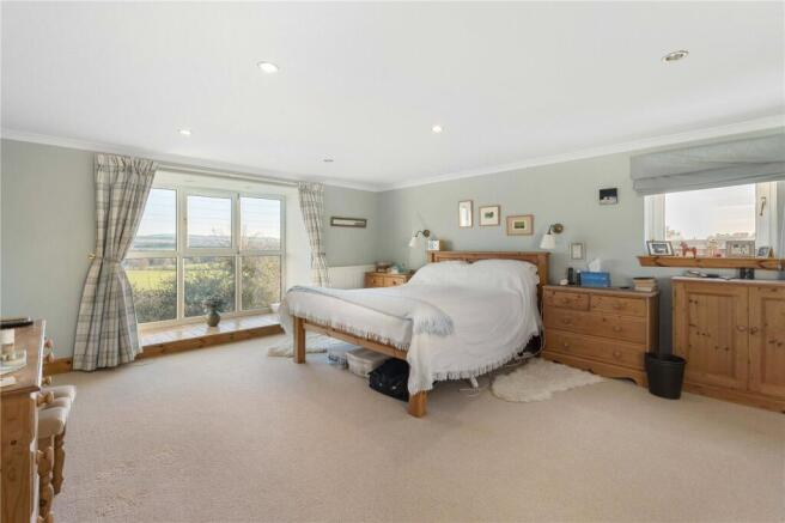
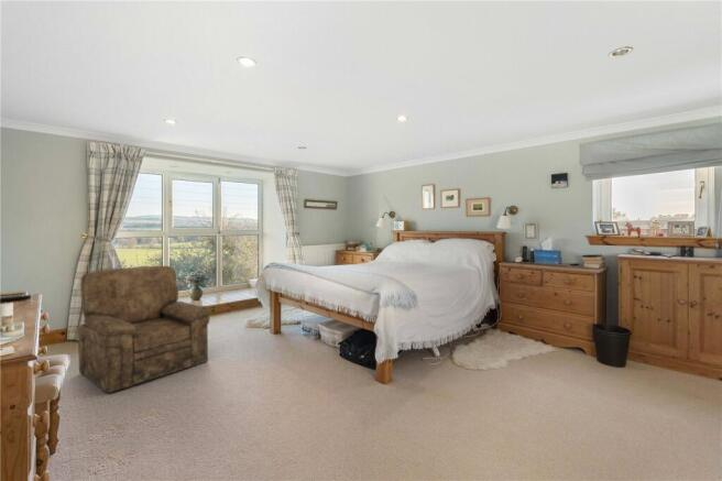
+ armchair [77,265,211,394]
